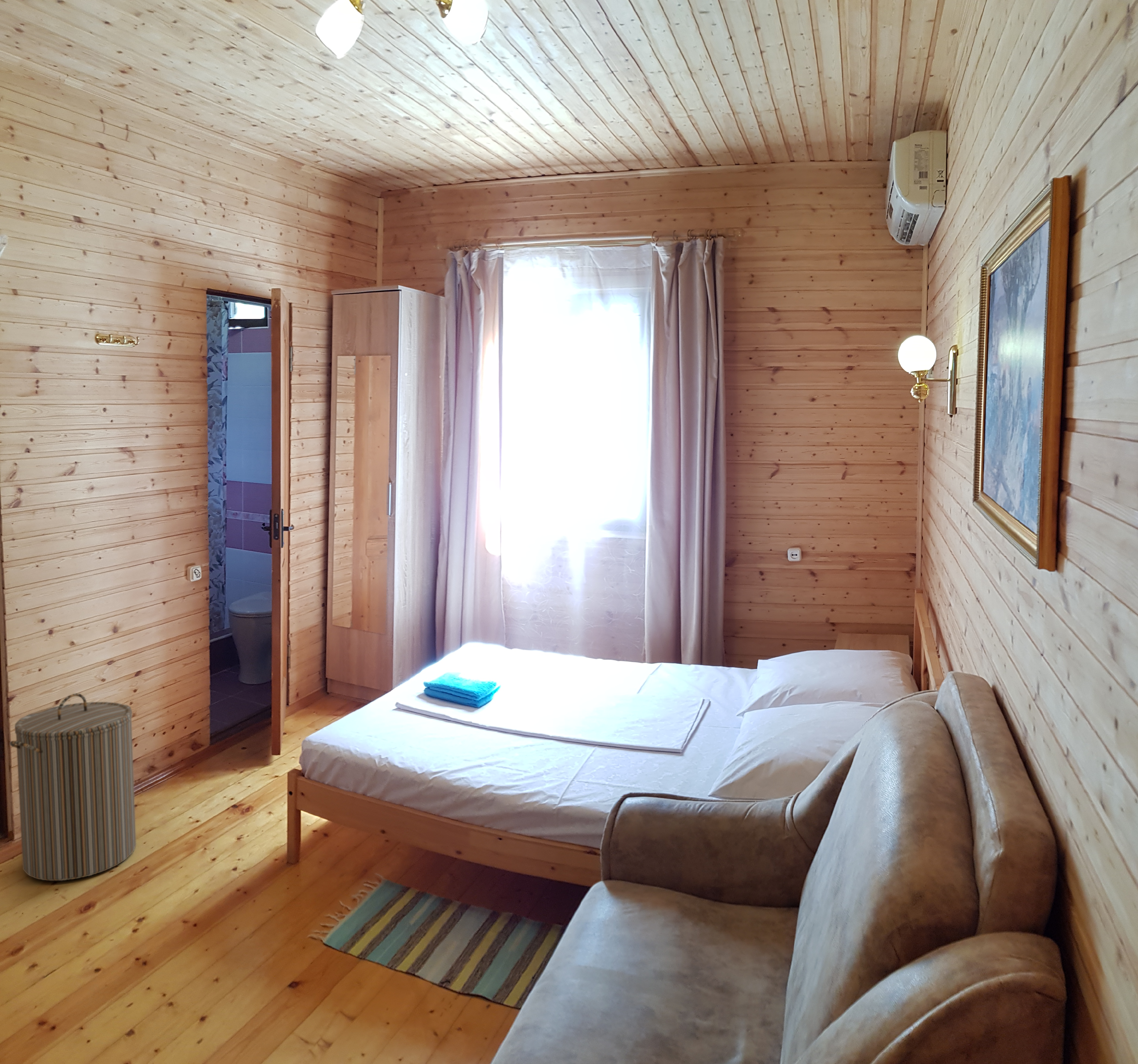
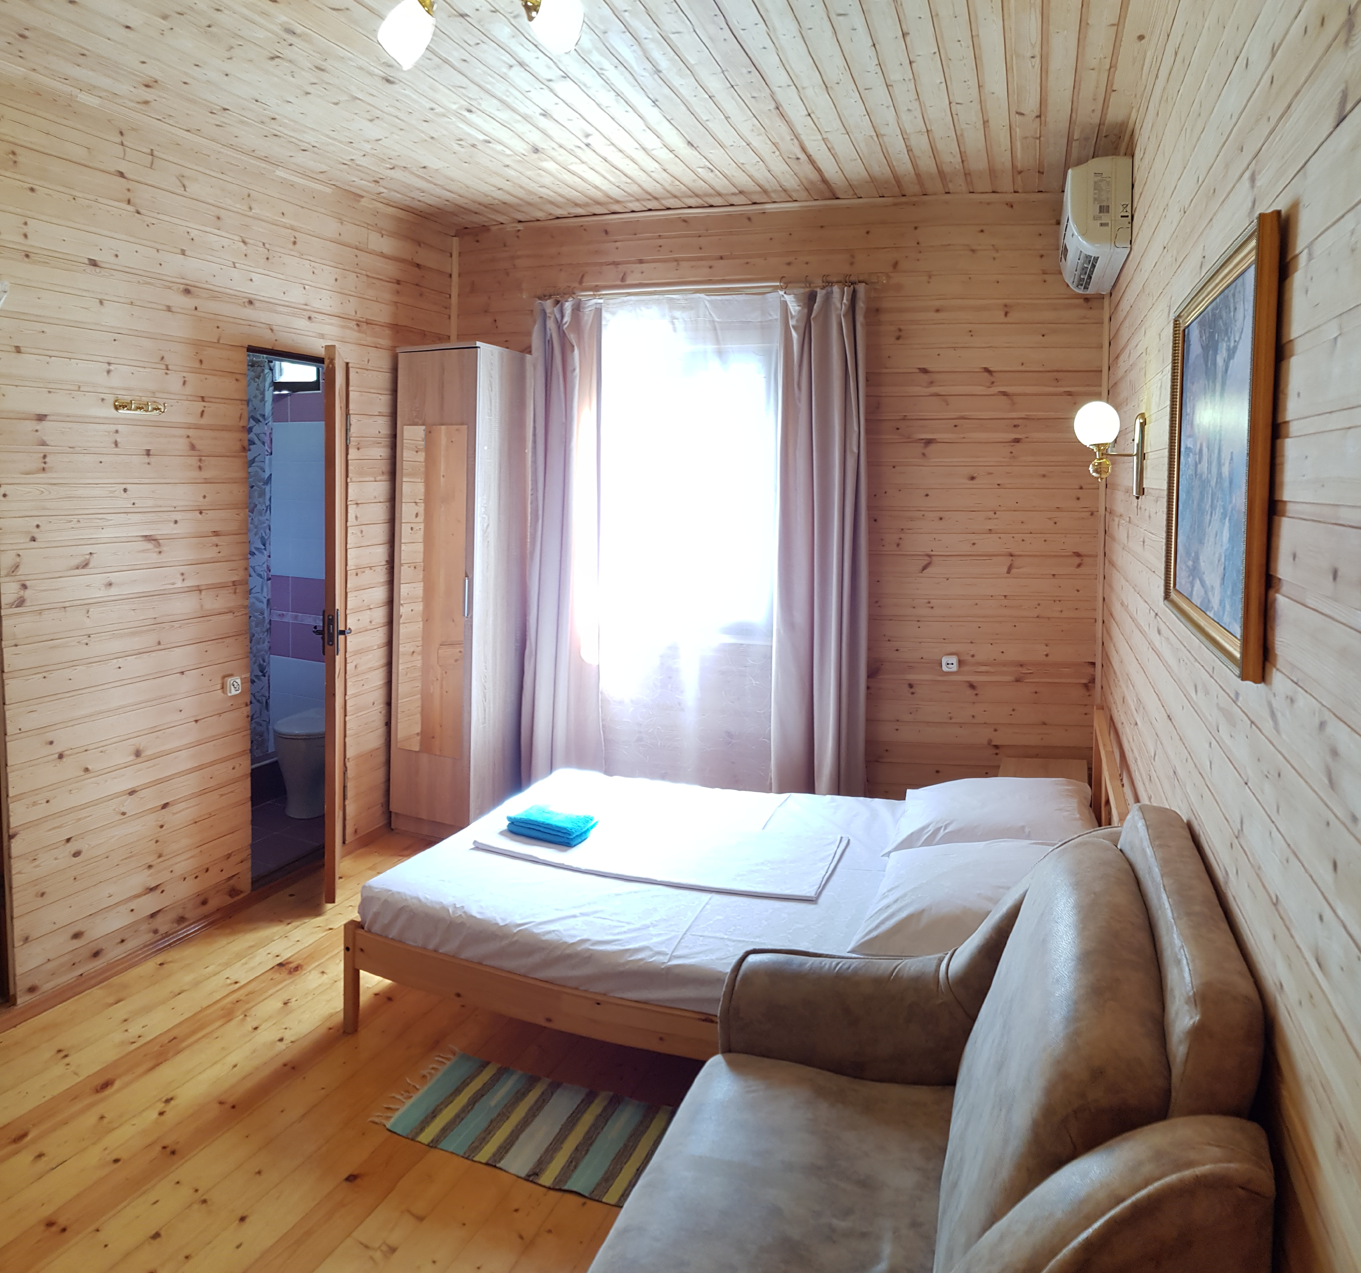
- laundry hamper [9,693,136,881]
